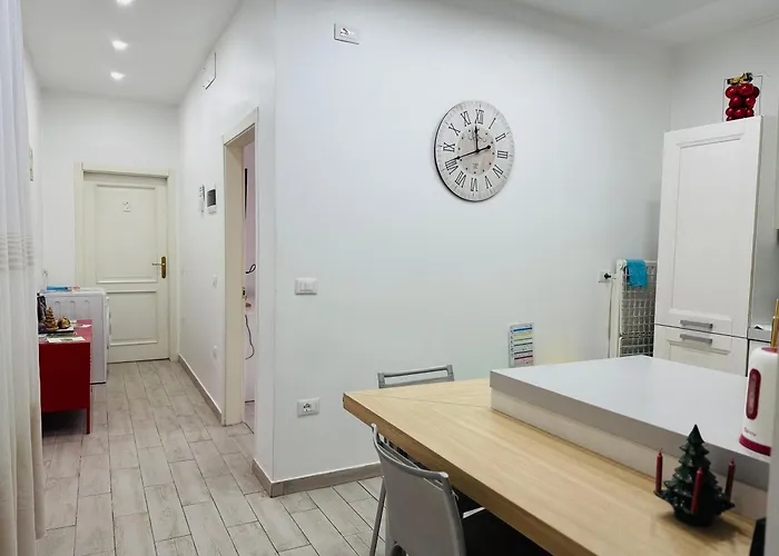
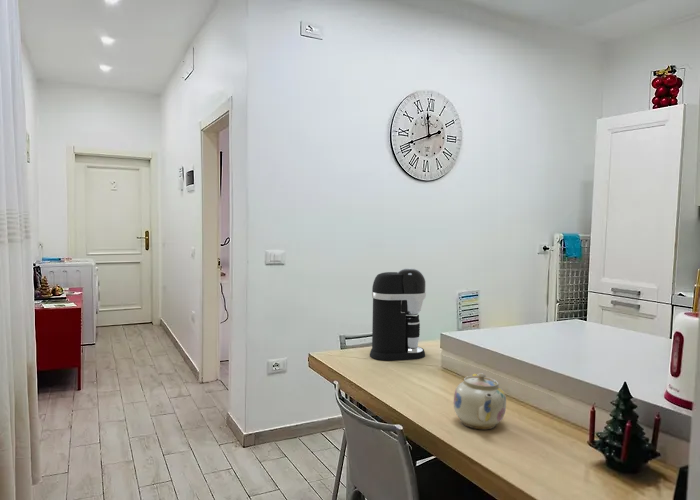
+ teapot [453,372,507,430]
+ coffee maker [369,267,427,361]
